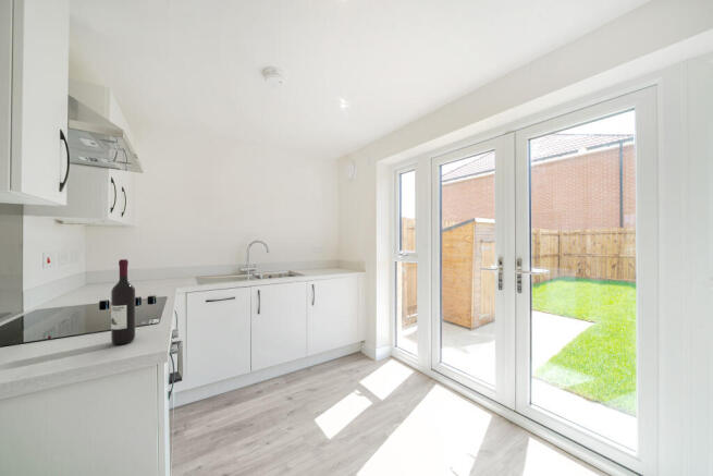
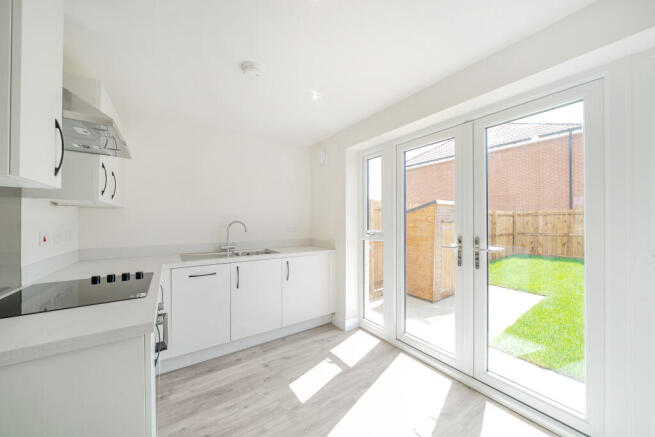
- wine bottle [110,258,136,345]
